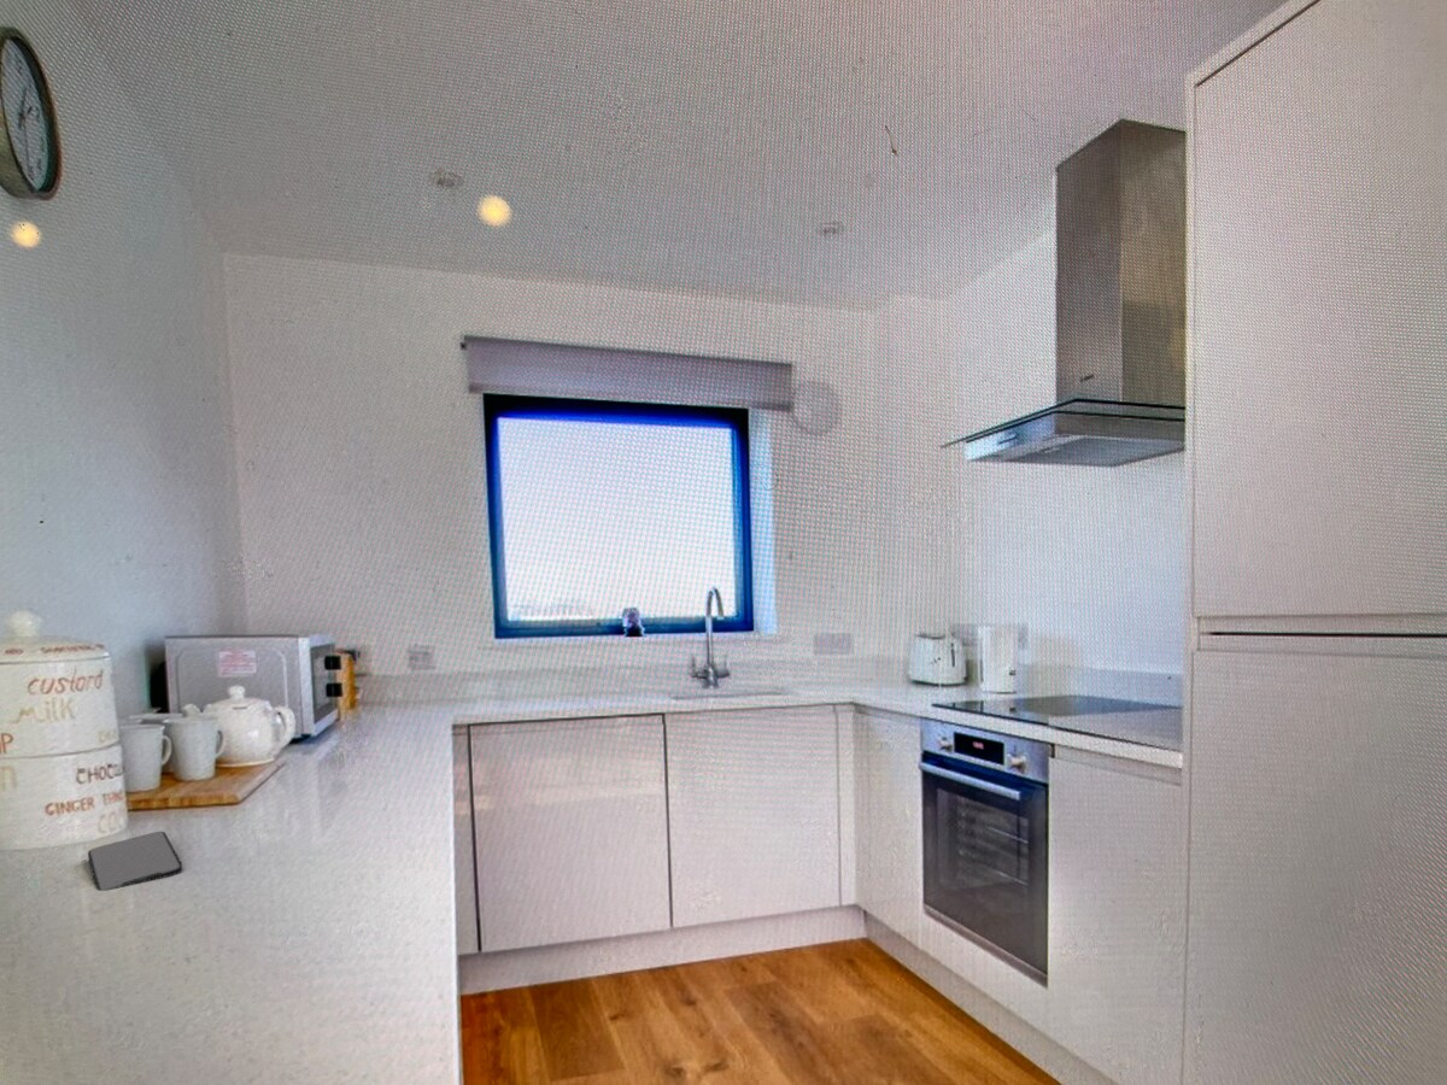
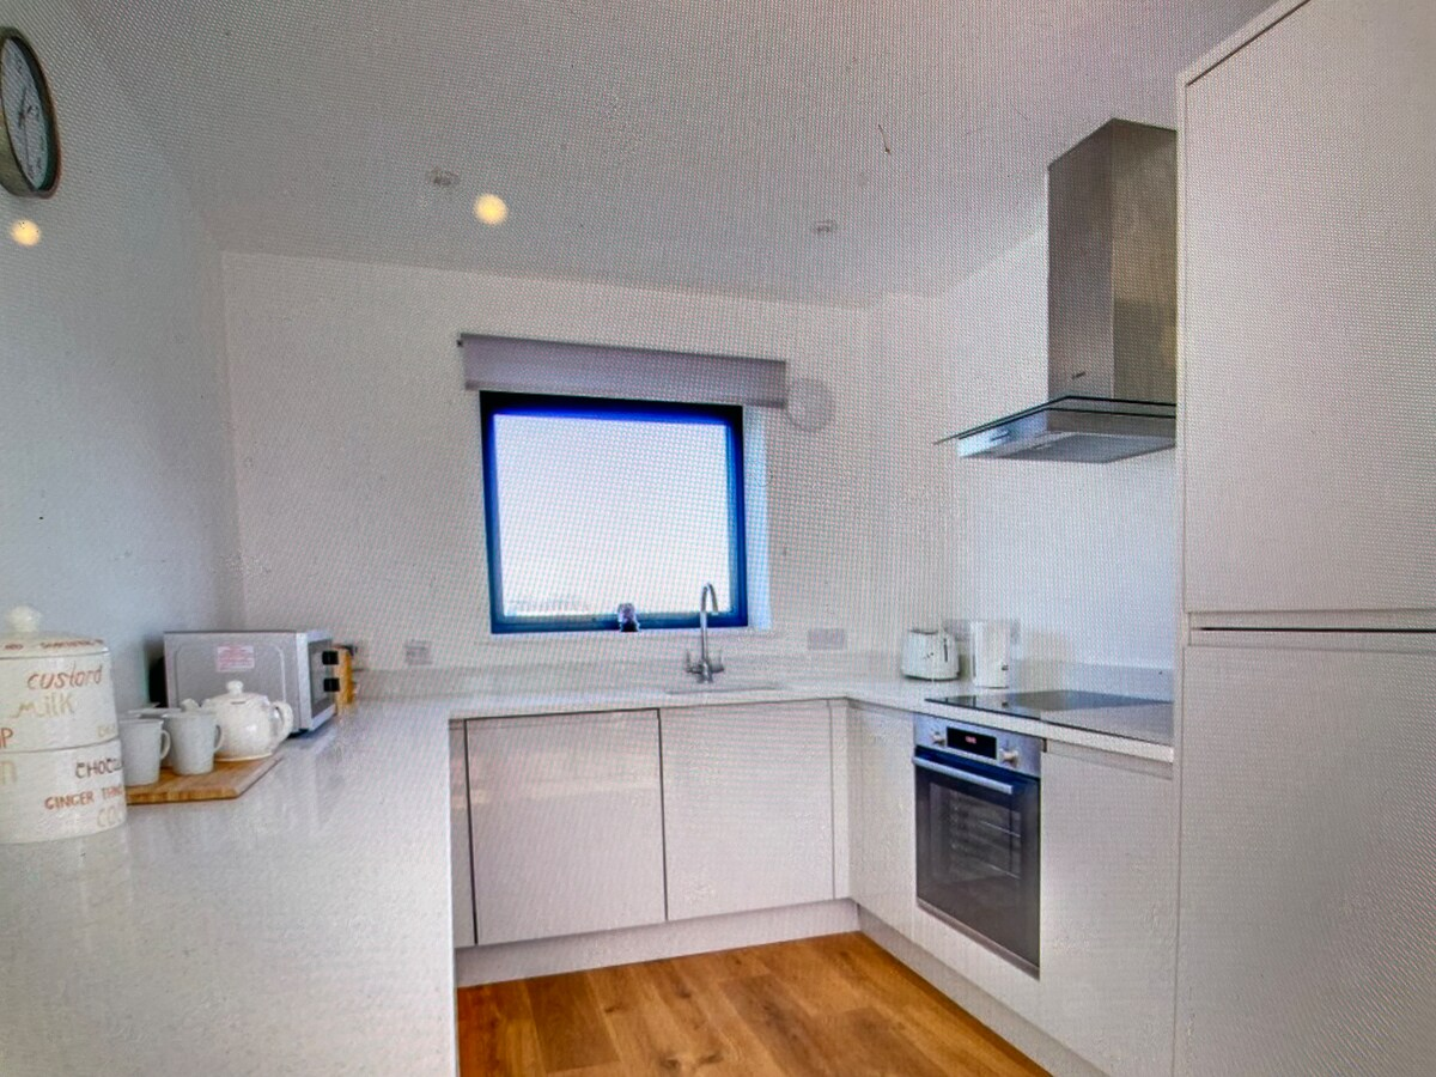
- smartphone [87,831,183,892]
